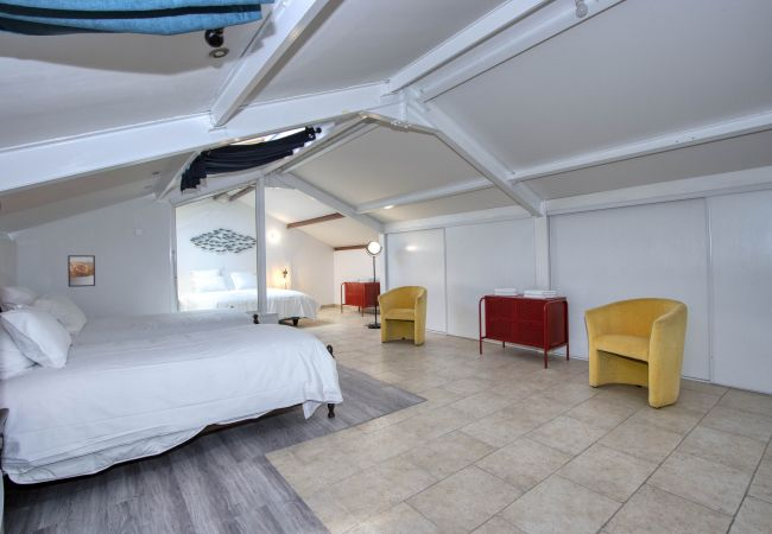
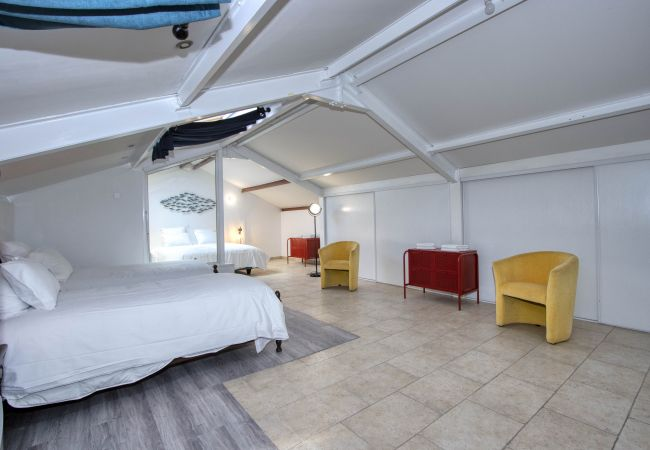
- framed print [67,254,96,288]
